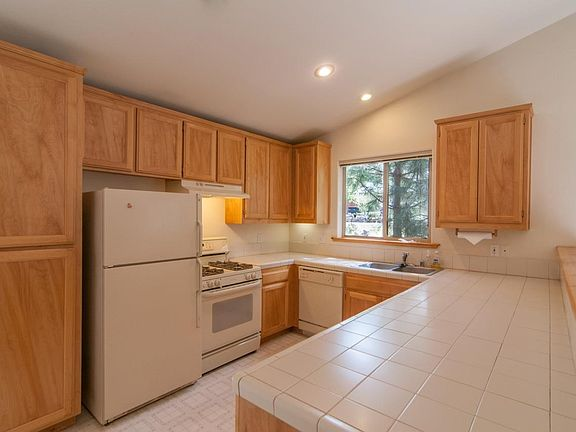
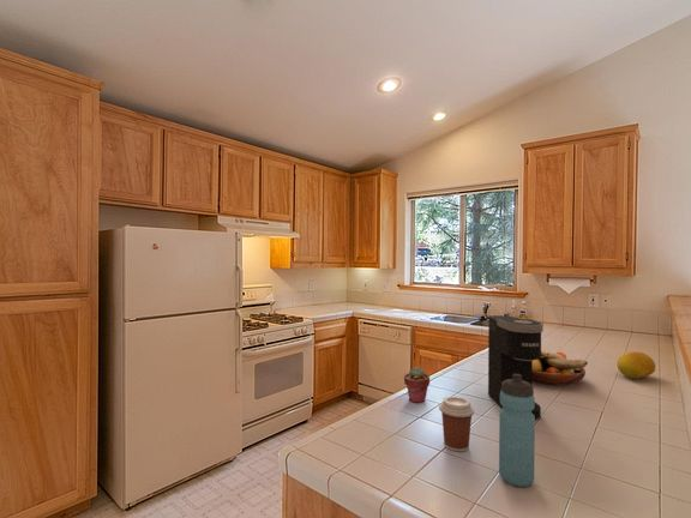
+ fruit bowl [531,349,589,386]
+ potted succulent [403,366,431,404]
+ fruit [615,350,656,379]
+ coffee cup [438,396,475,452]
+ coffee maker [487,314,545,421]
+ water bottle [498,374,536,488]
